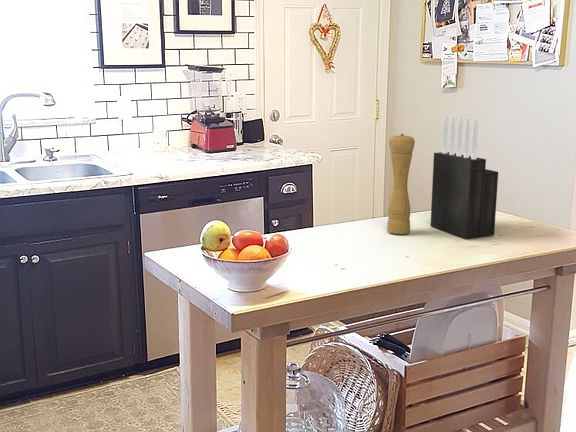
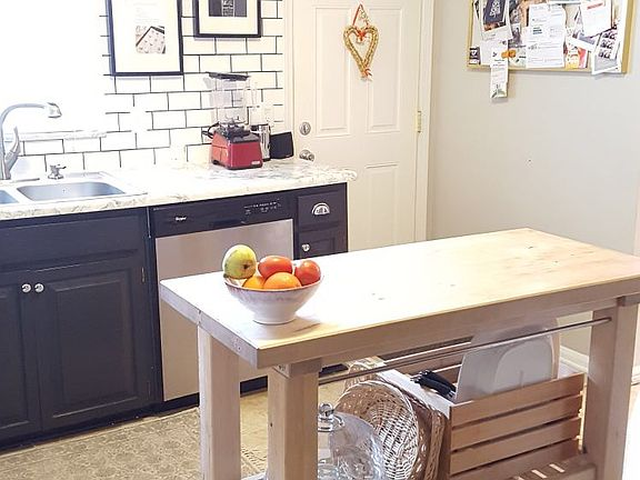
- knife block [430,114,499,239]
- pepper mill [386,133,416,235]
